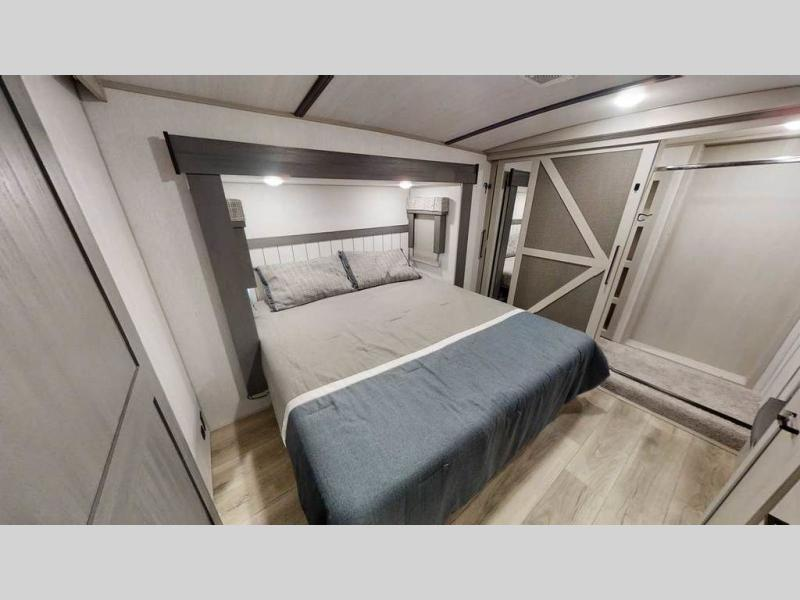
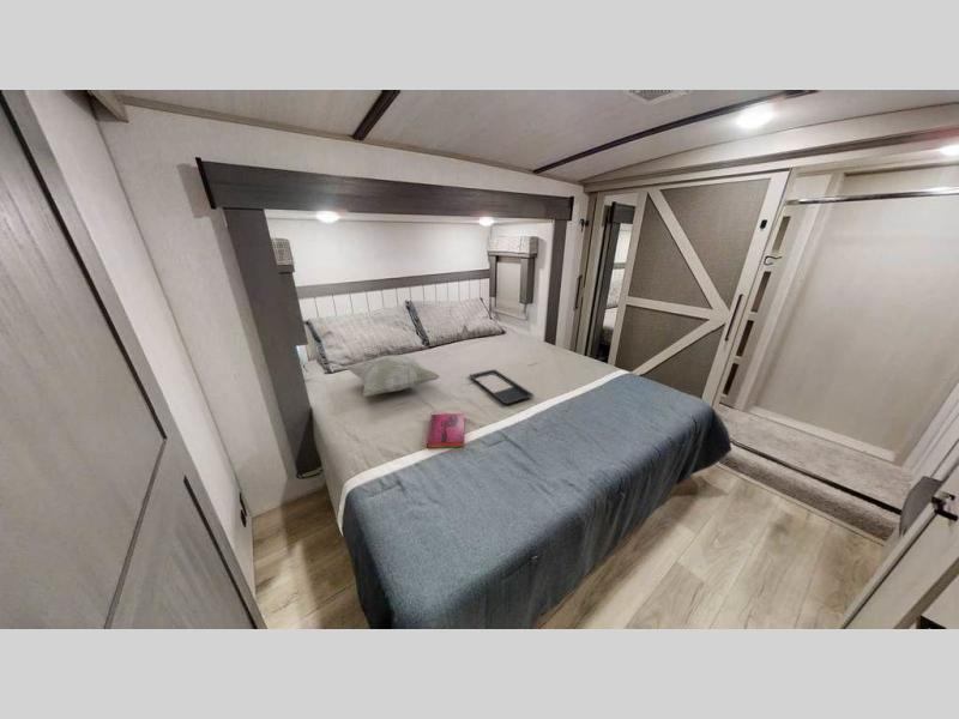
+ serving tray [468,368,535,405]
+ decorative pillow [345,354,441,398]
+ hardback book [426,412,465,449]
